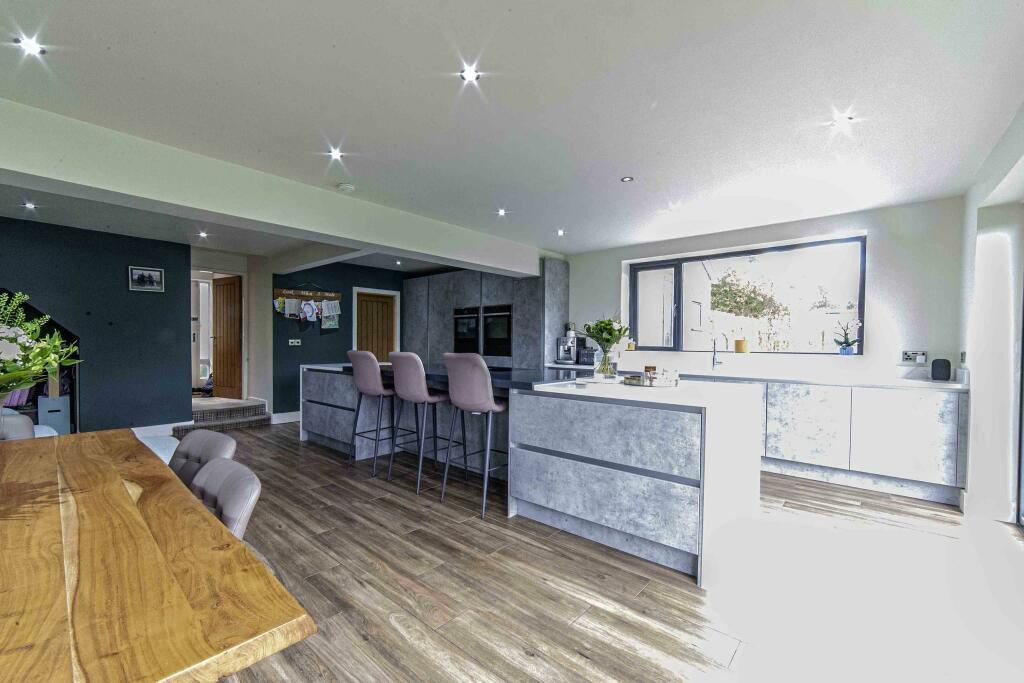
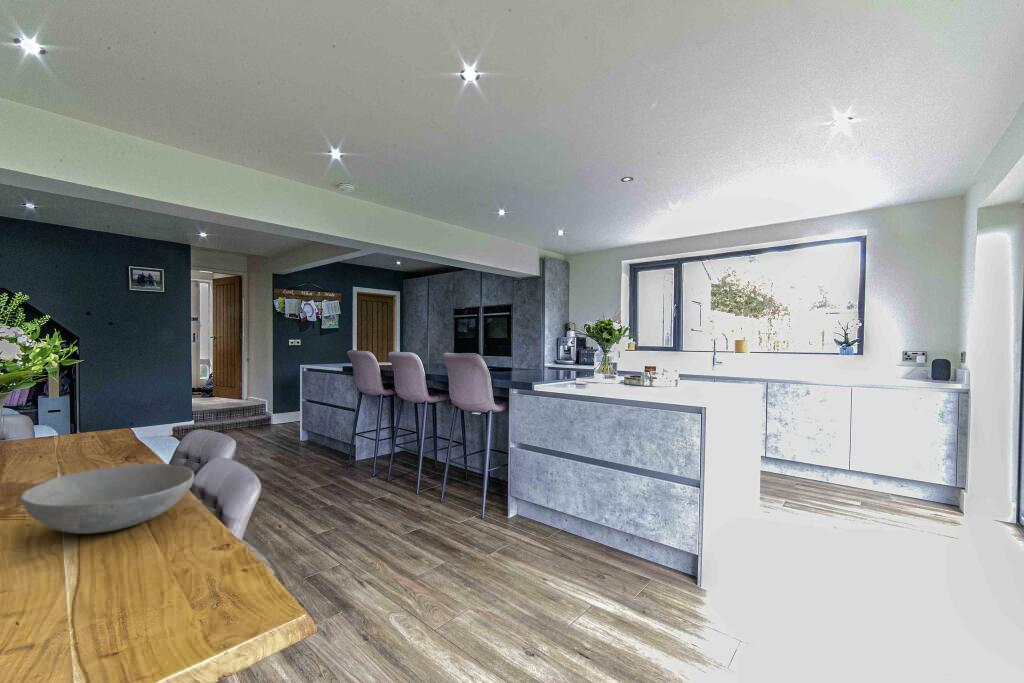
+ bowl [20,462,195,535]
